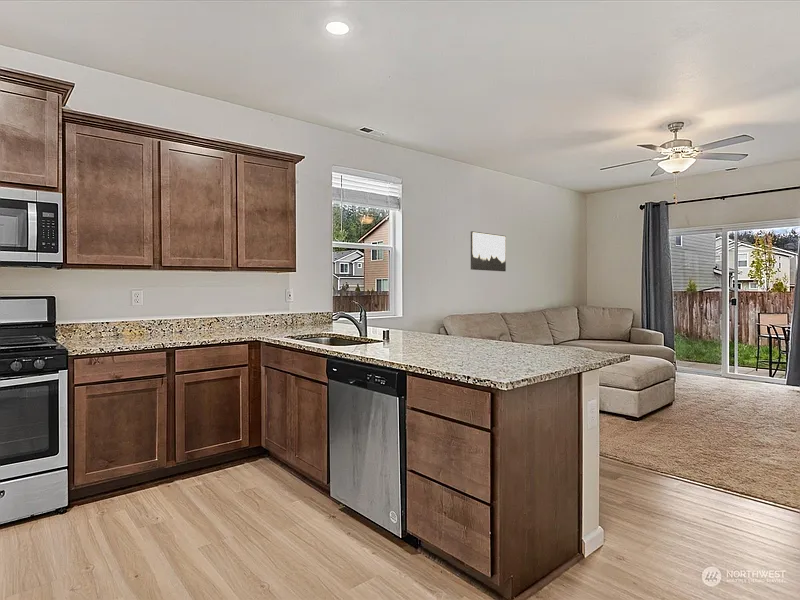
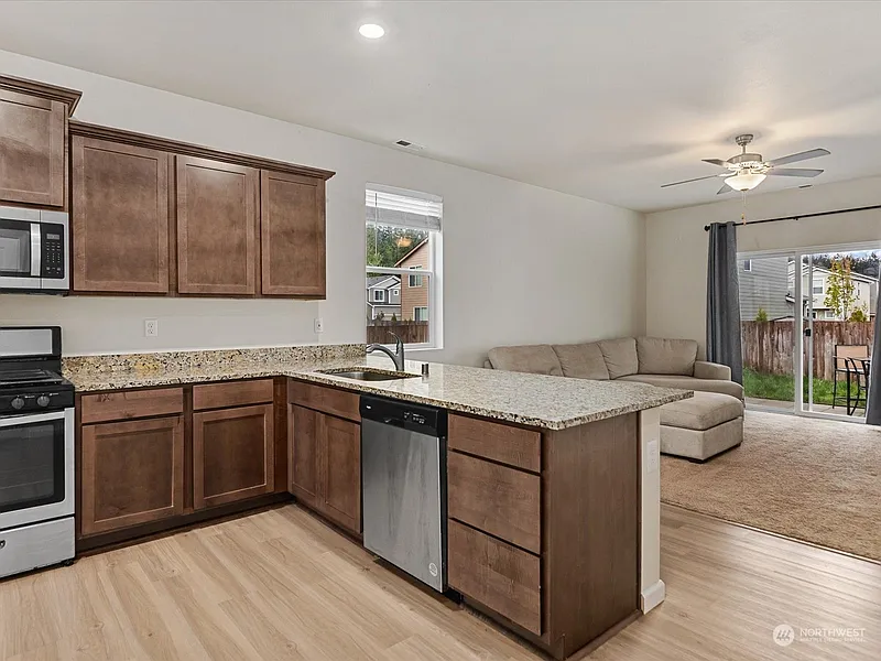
- wall art [470,230,507,272]
